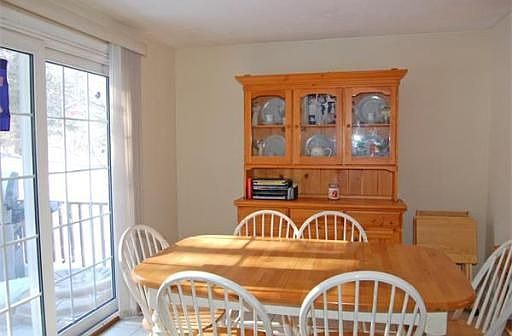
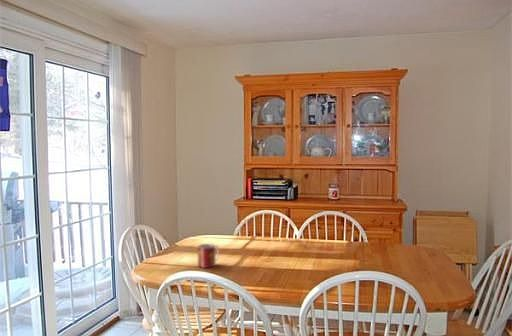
+ mug [197,243,220,269]
